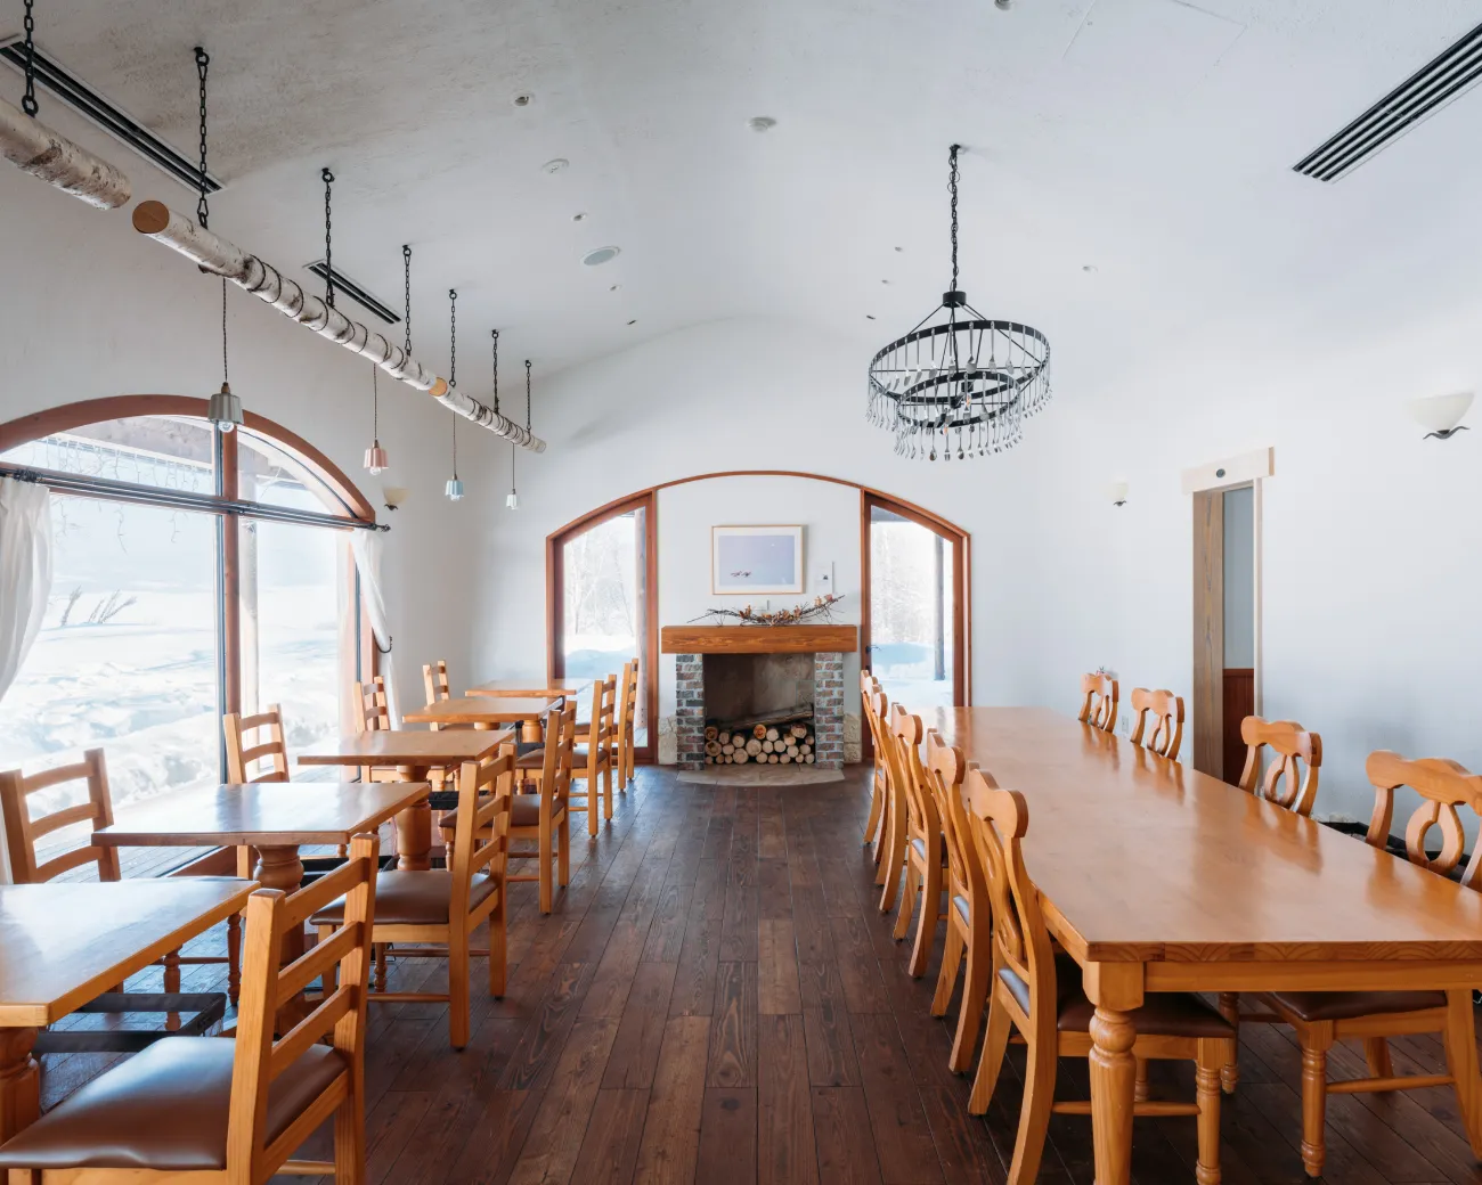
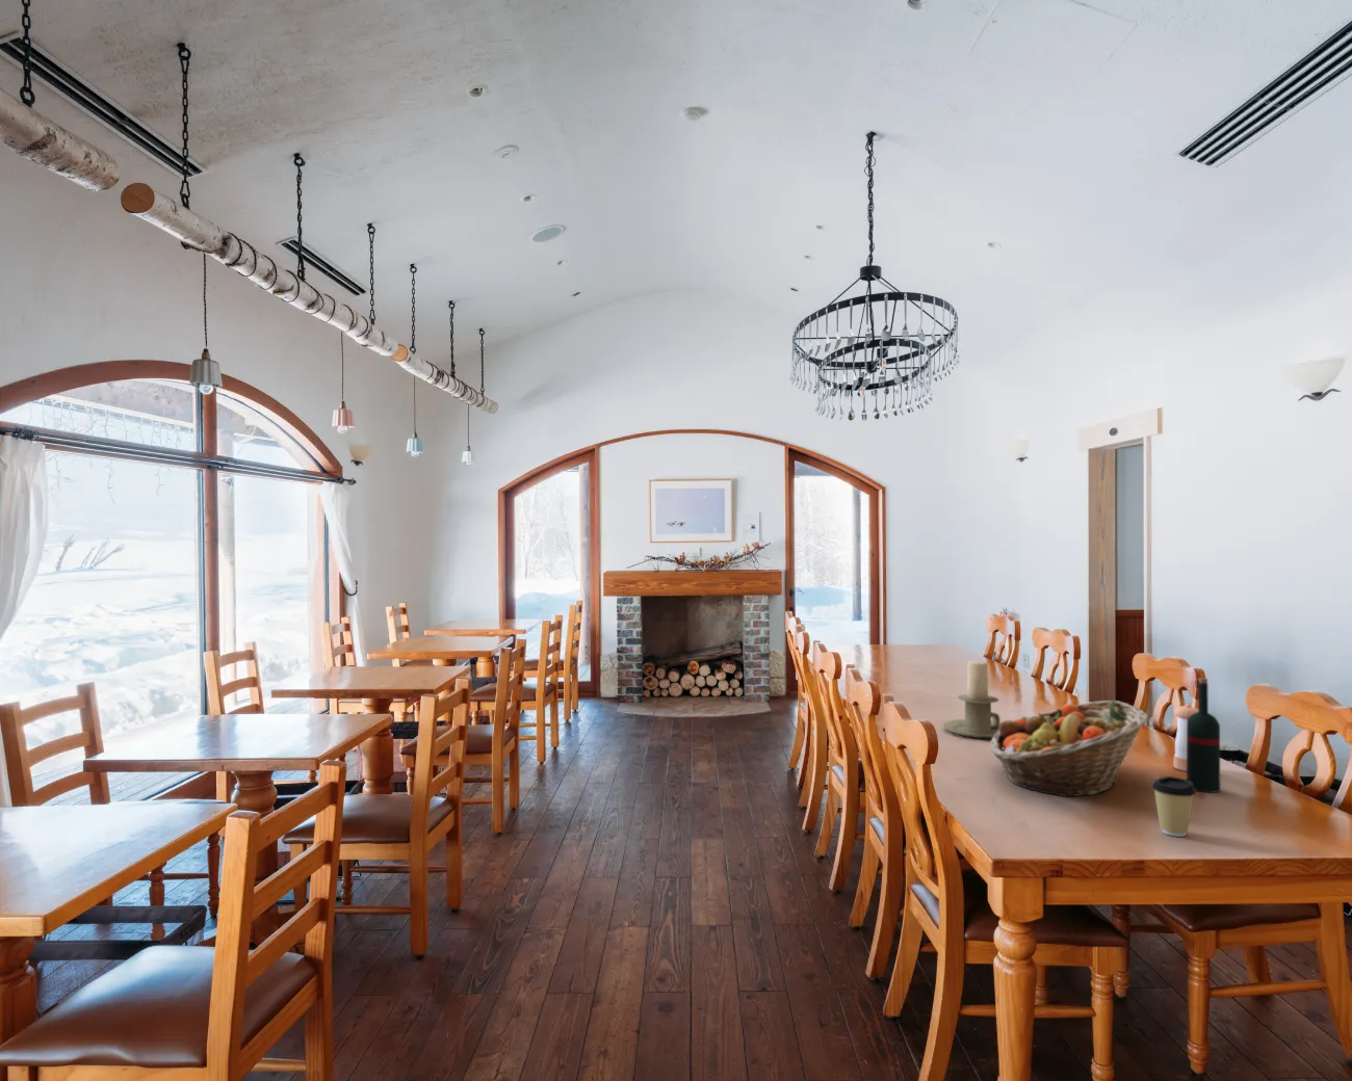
+ fruit basket [990,699,1149,799]
+ wine bottle [1185,676,1222,793]
+ coffee cup [1150,775,1199,838]
+ candle holder [943,660,1001,739]
+ pepper shaker [1173,703,1199,772]
